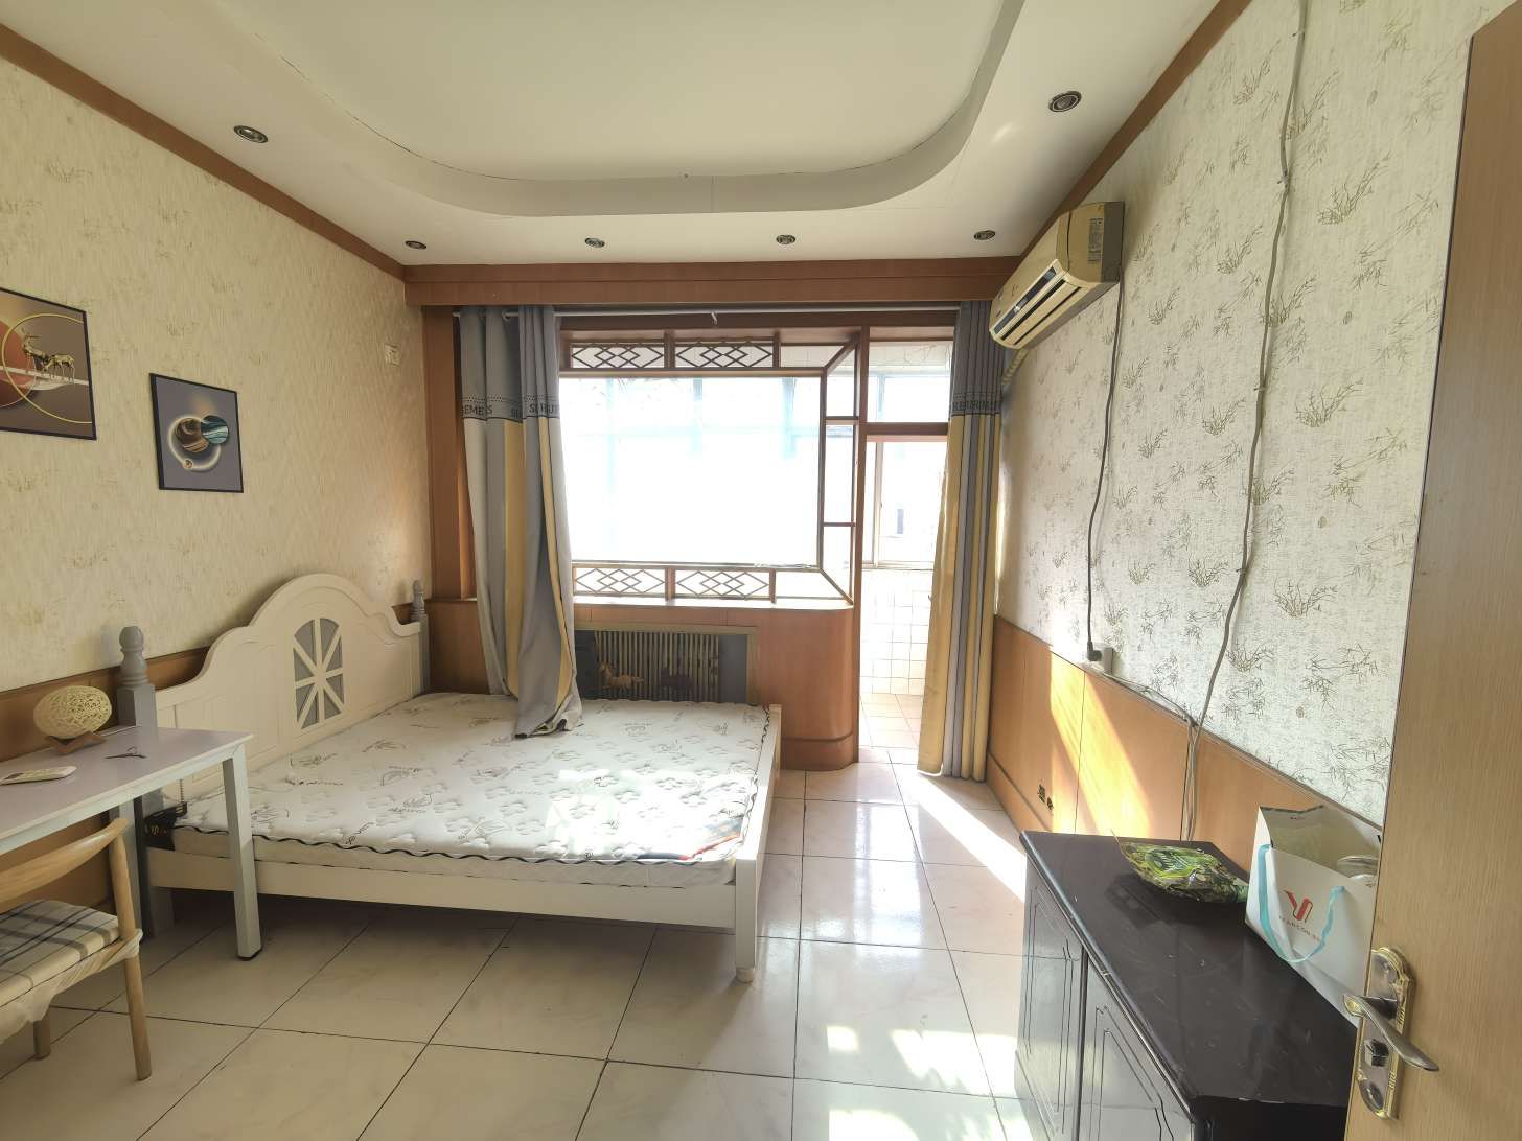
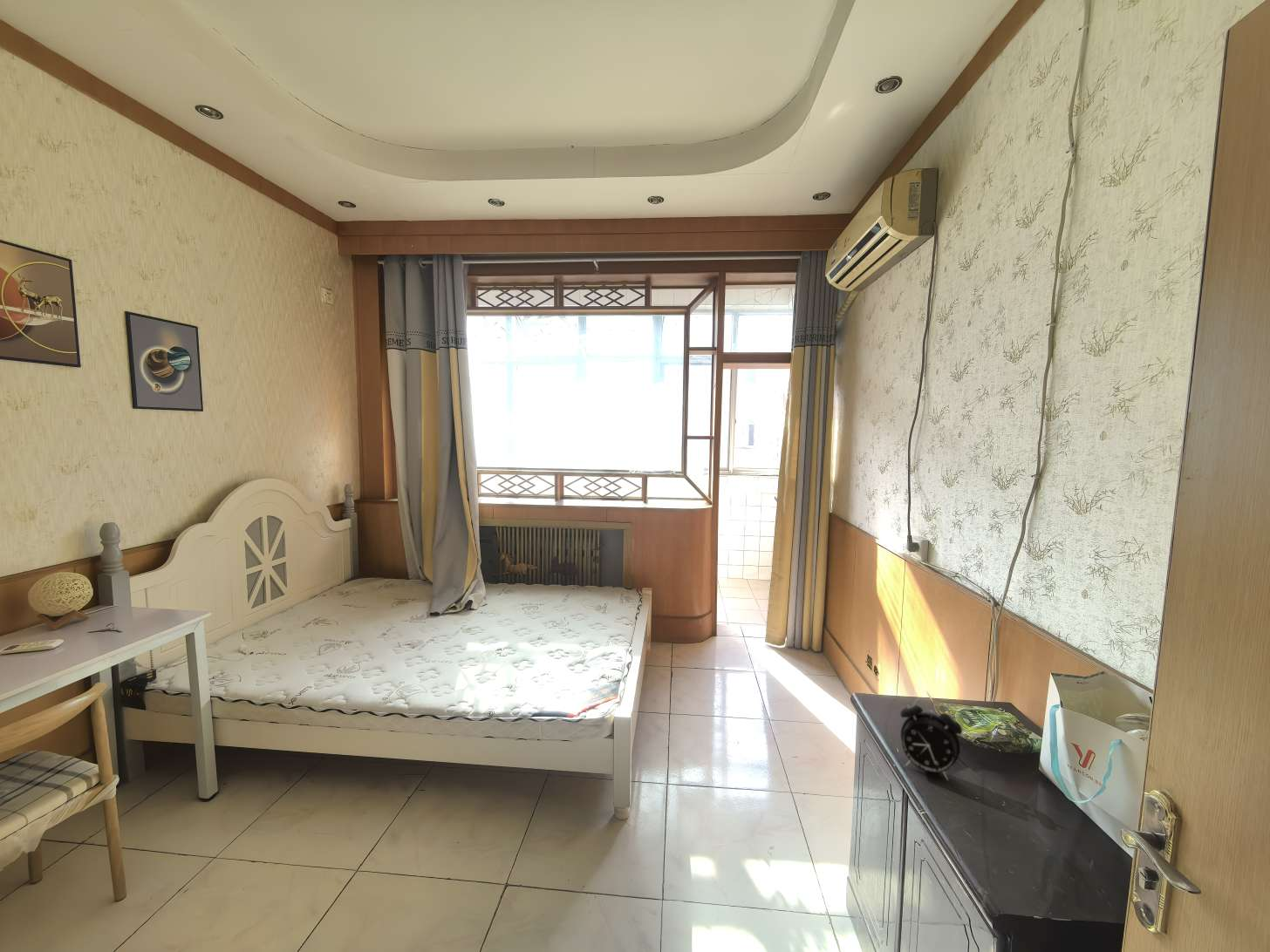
+ alarm clock [899,697,963,781]
